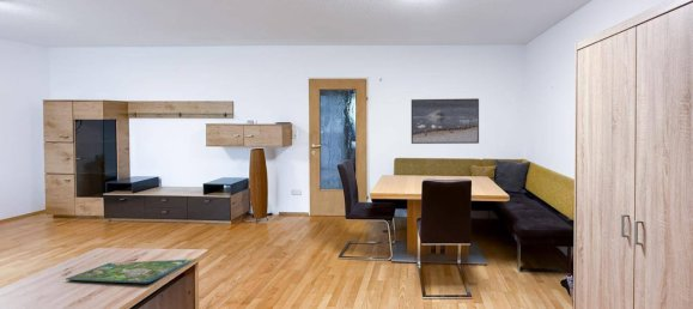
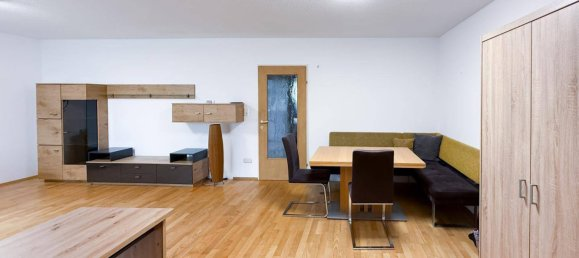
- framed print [411,97,480,145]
- board game [65,258,197,284]
